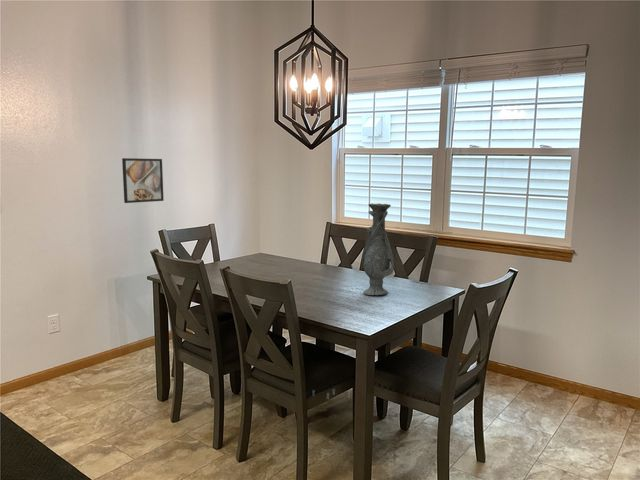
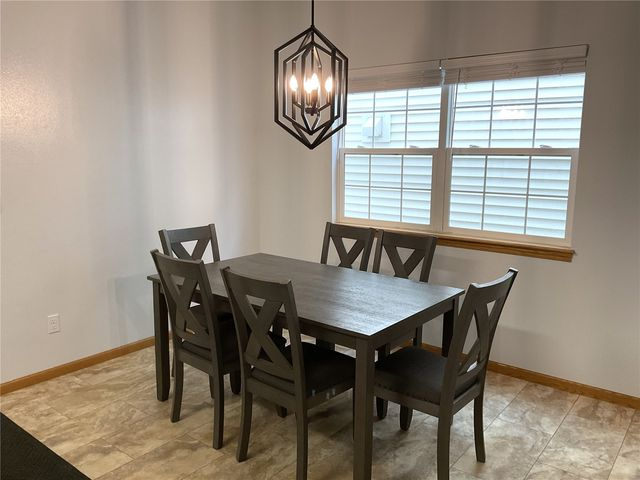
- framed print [121,157,165,204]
- vase [361,202,395,296]
